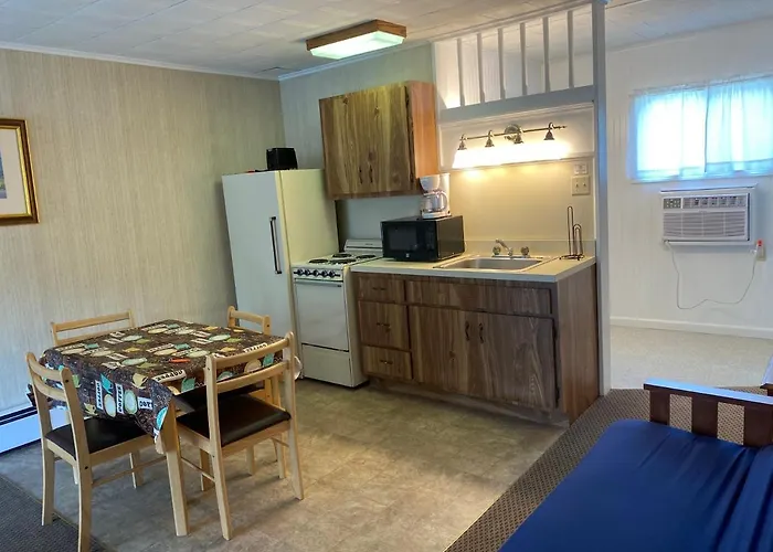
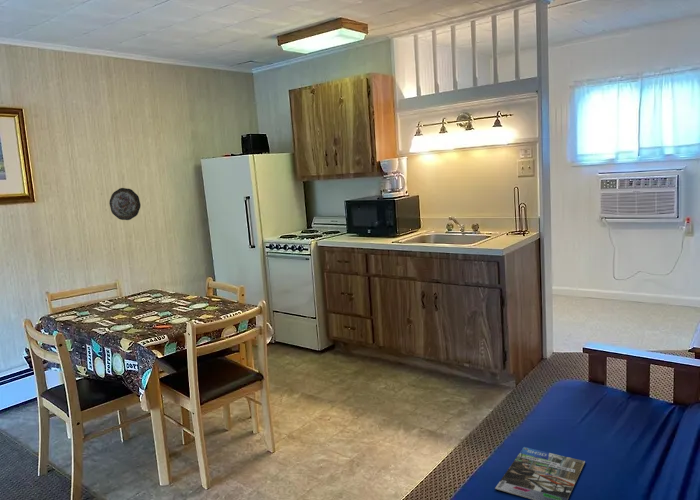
+ magazine [494,446,586,500]
+ decorative plate [108,187,142,221]
